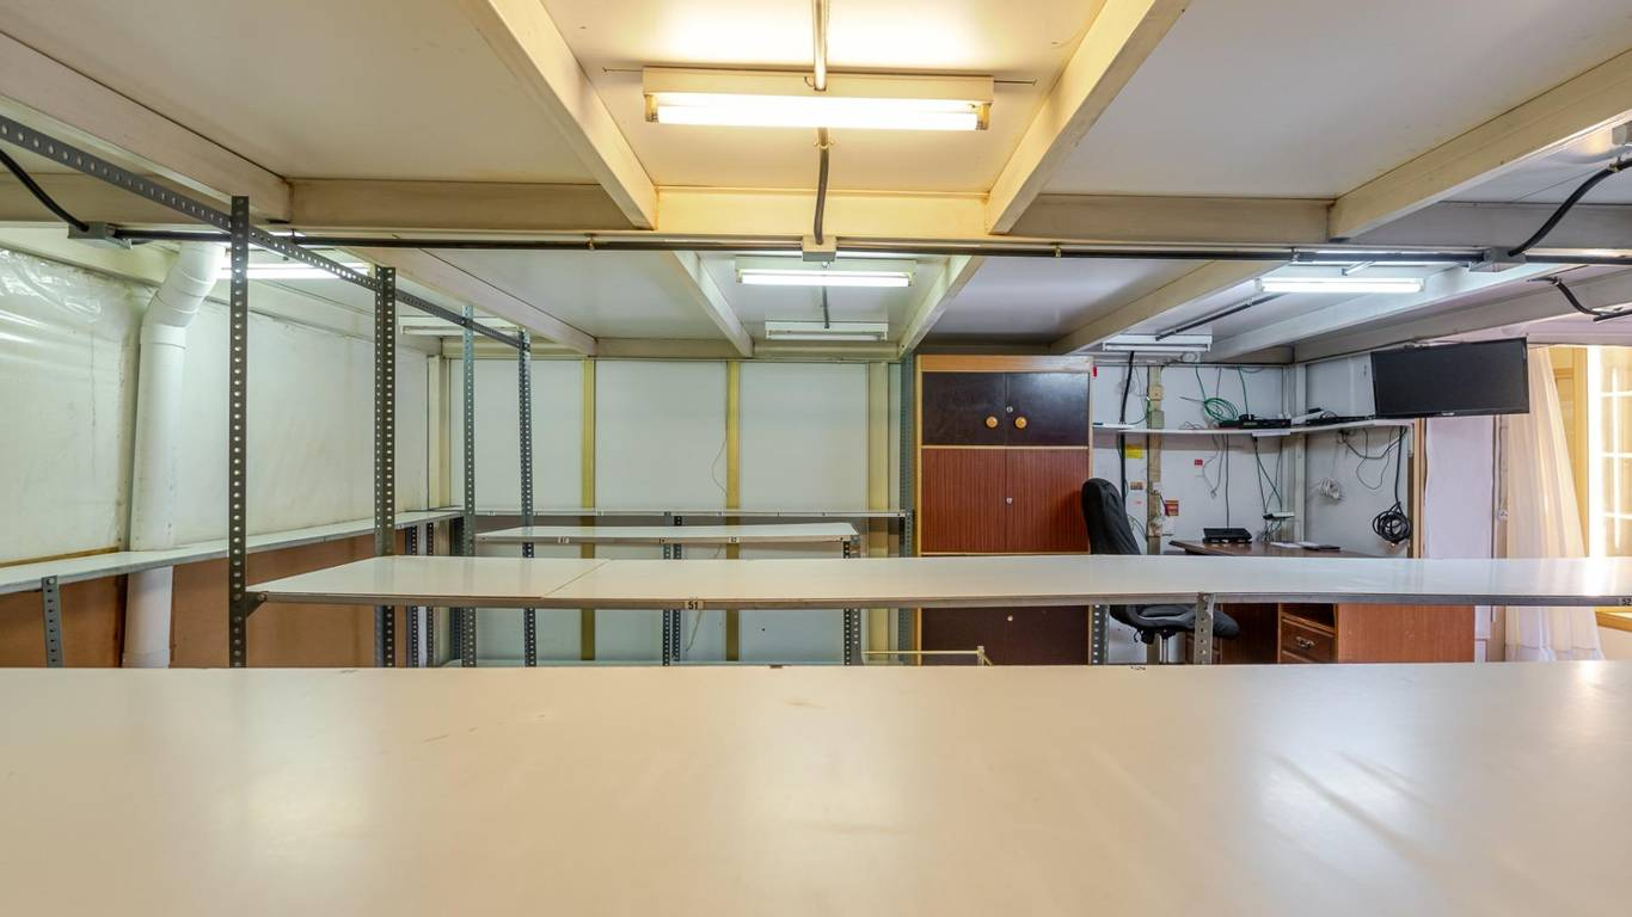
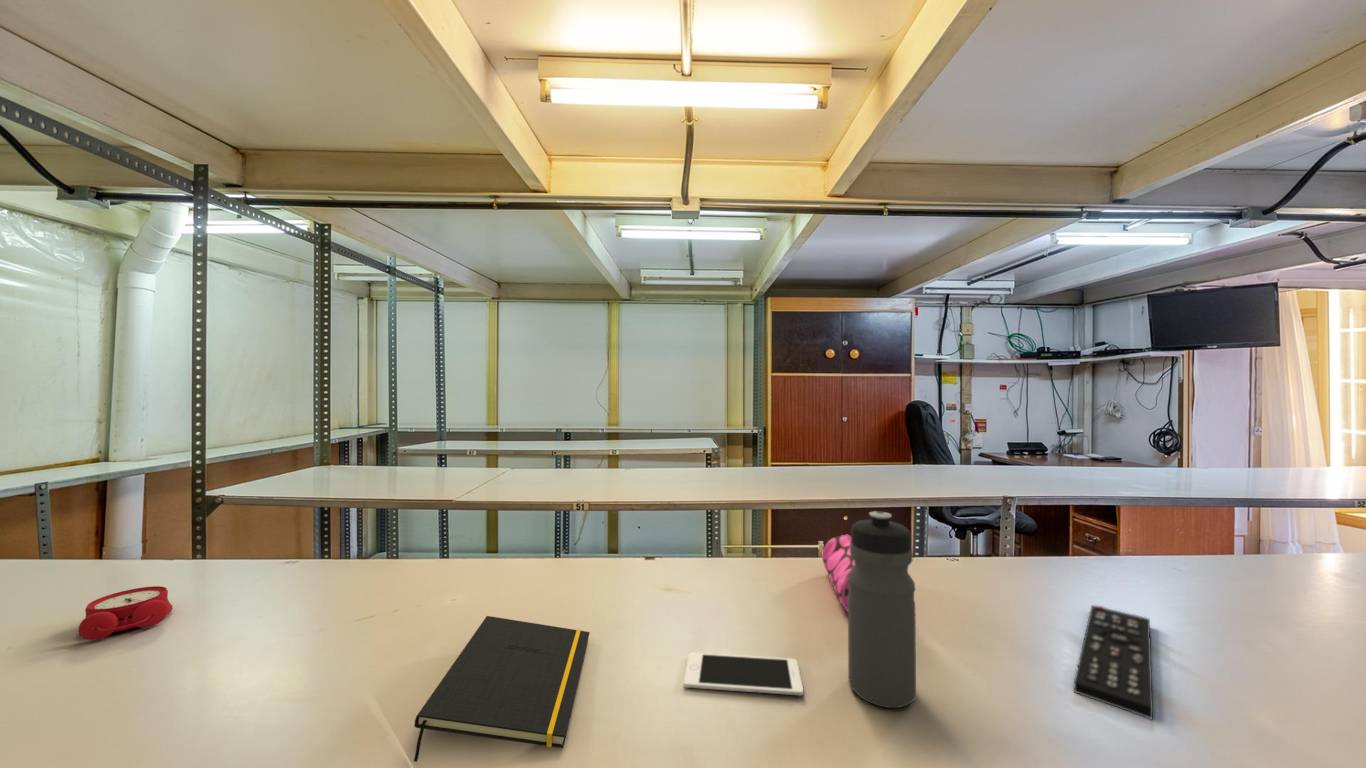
+ notepad [413,615,591,763]
+ remote control [1073,604,1154,721]
+ pencil case [821,534,855,613]
+ water bottle [847,510,917,709]
+ alarm clock [77,585,174,641]
+ cell phone [683,652,804,697]
